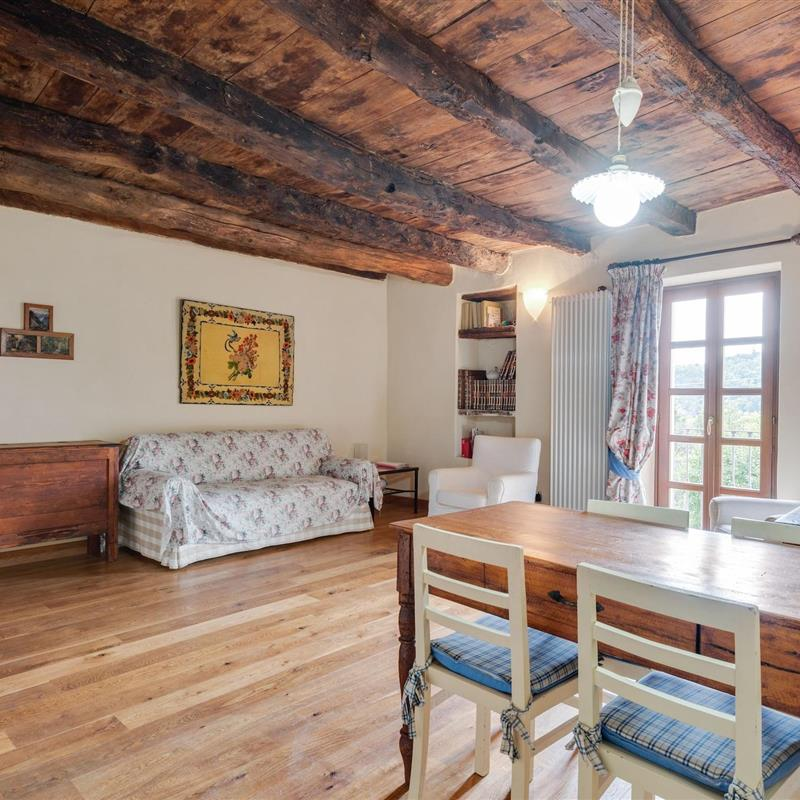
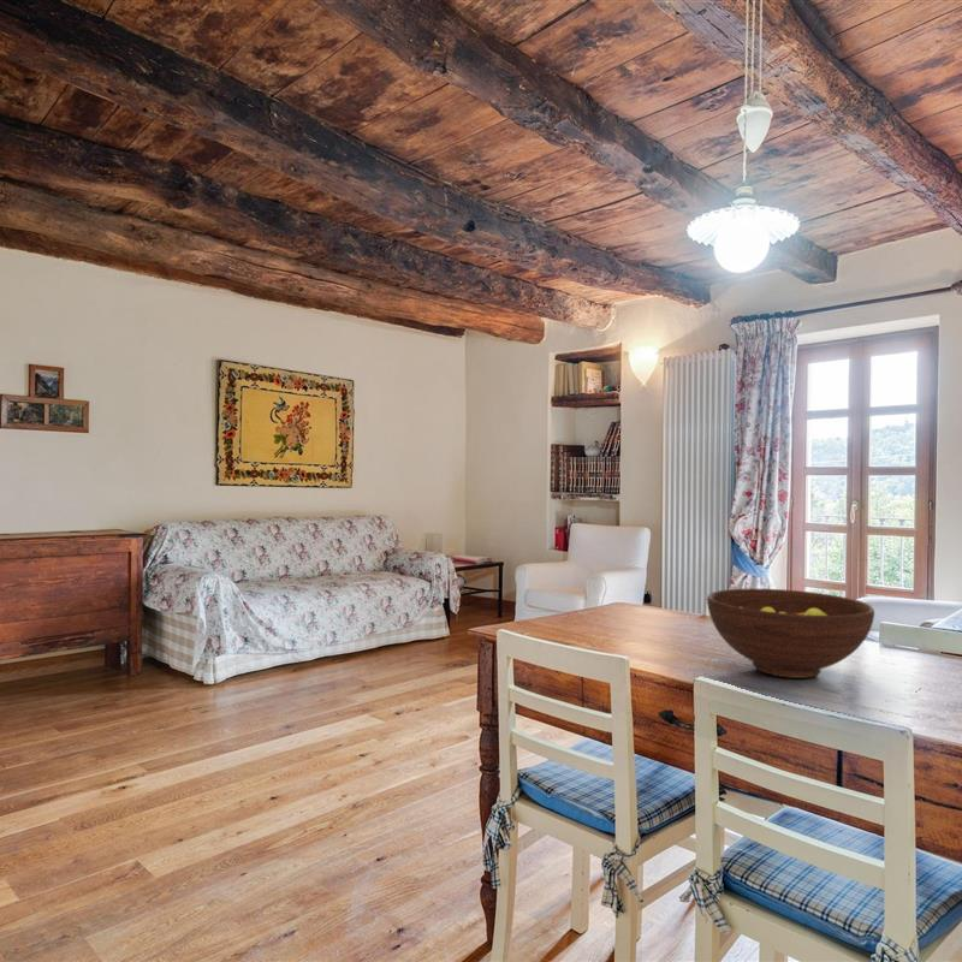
+ fruit bowl [706,587,875,679]
